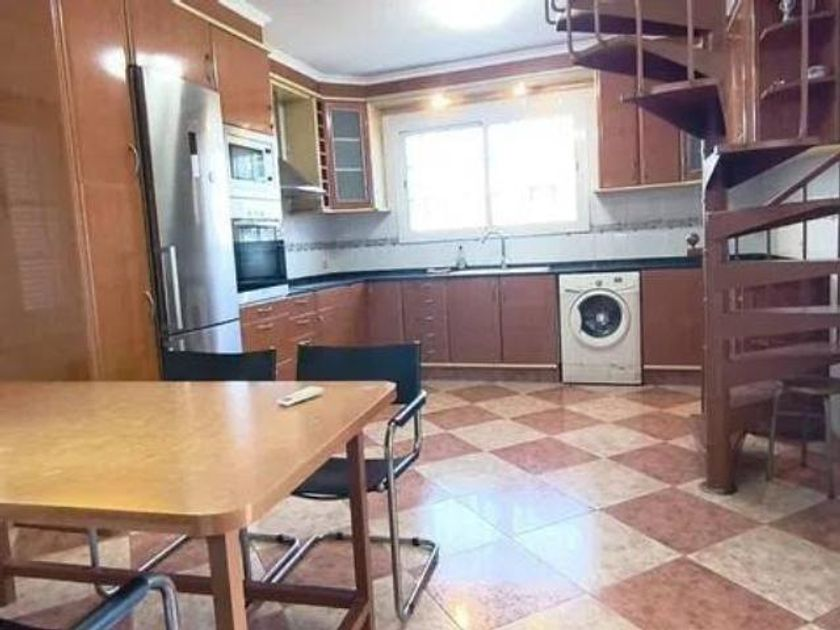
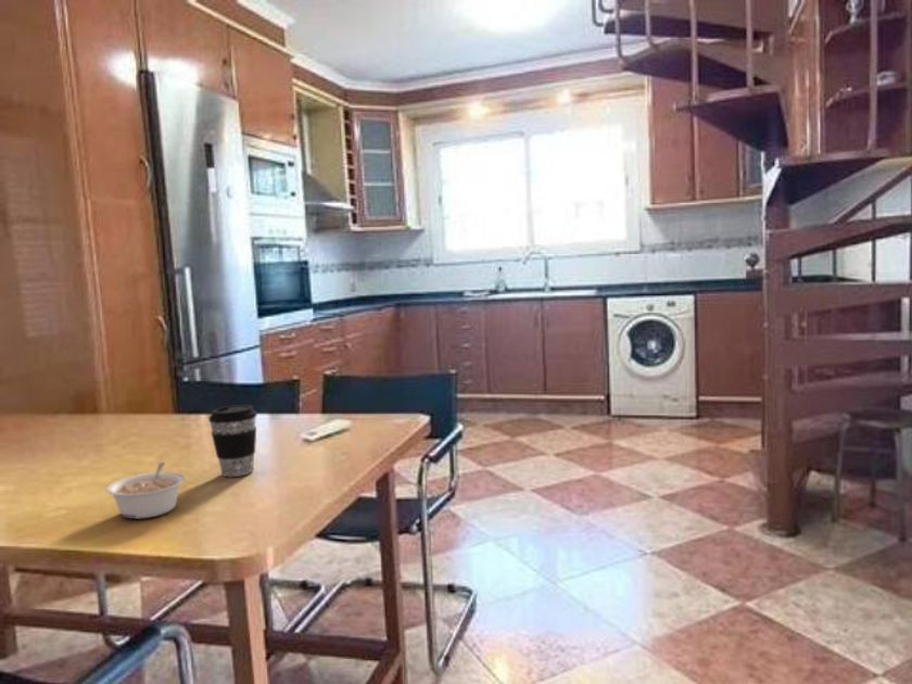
+ coffee cup [207,404,258,478]
+ legume [105,461,186,520]
